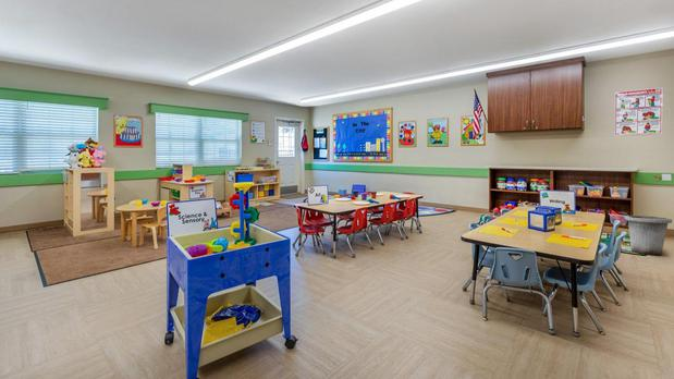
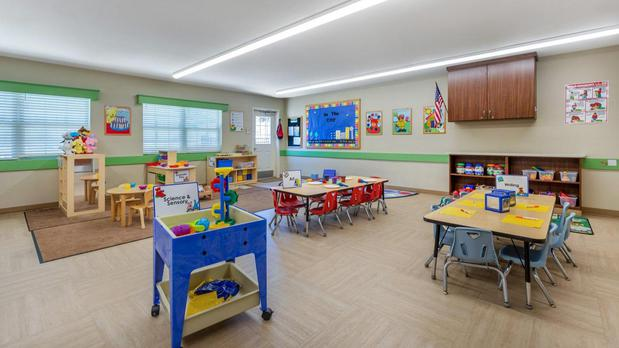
- trash can [624,215,673,256]
